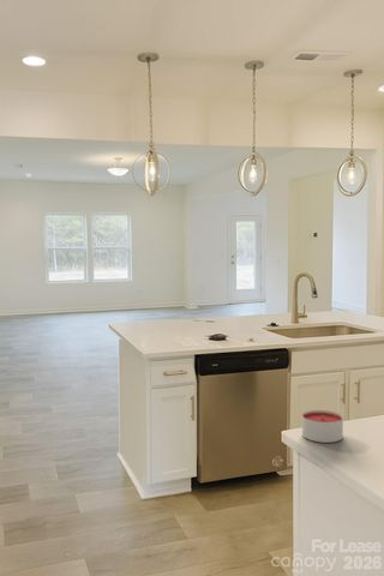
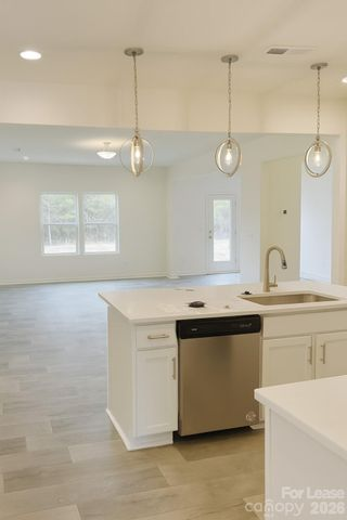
- candle [301,409,344,444]
